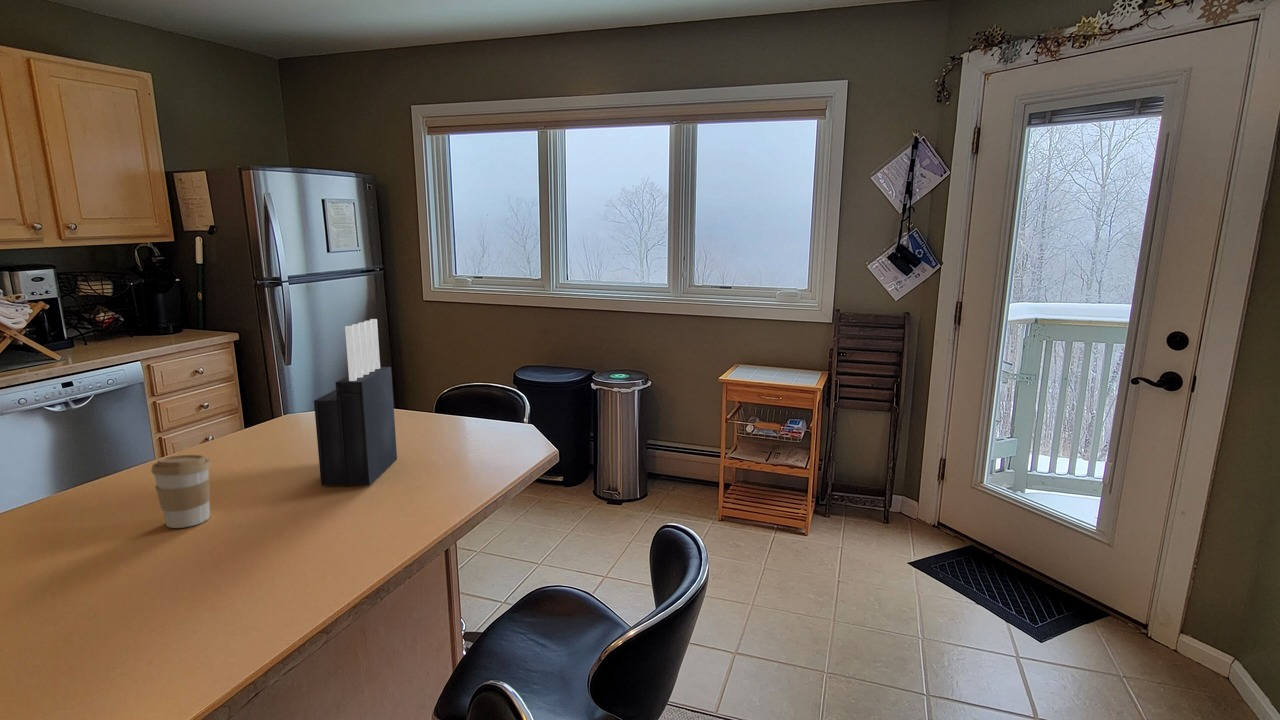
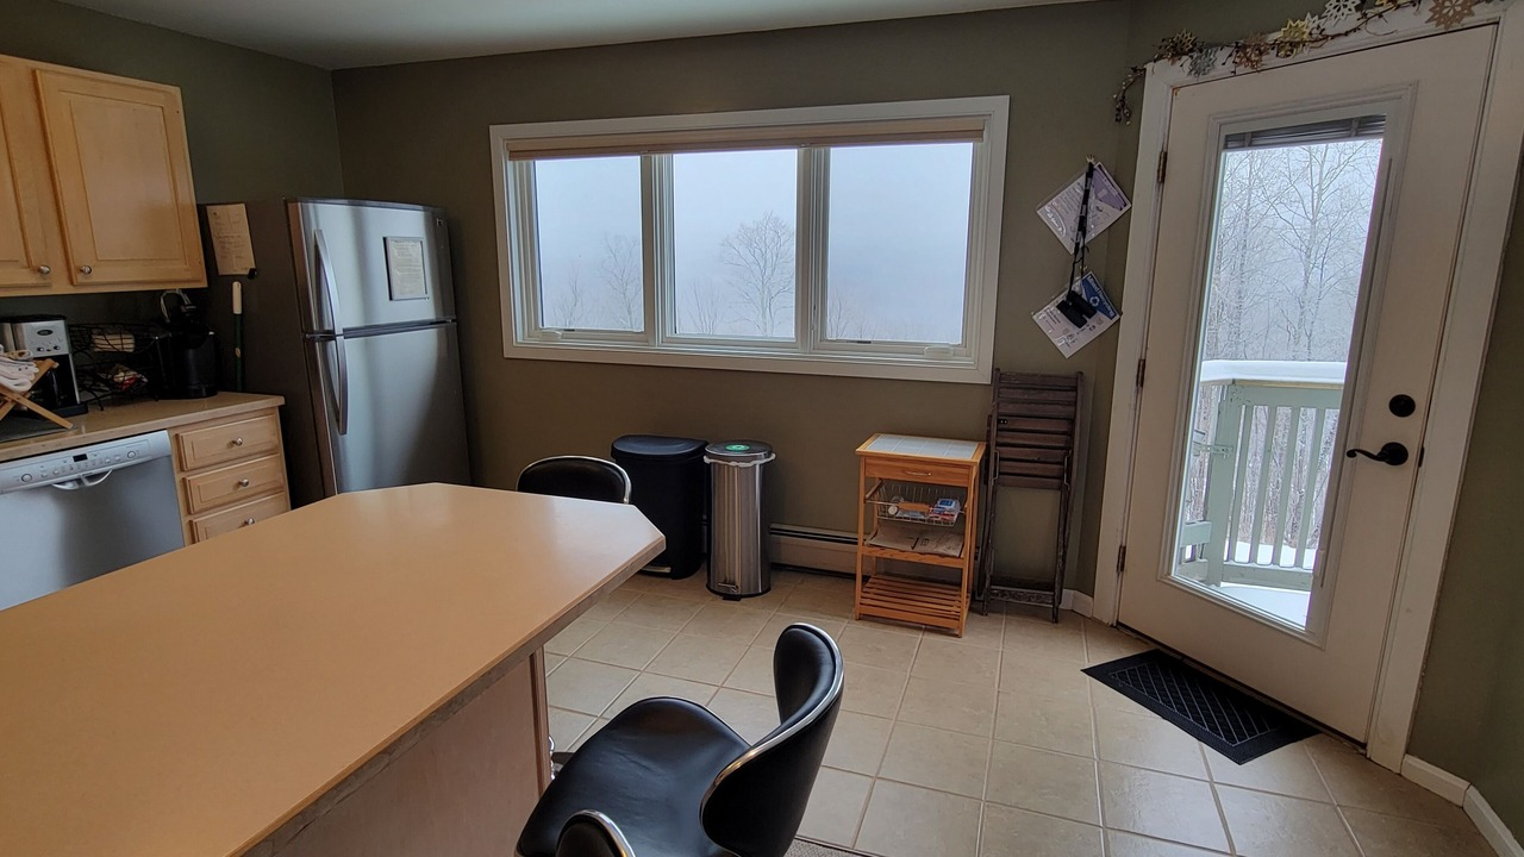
- knife block [313,318,398,487]
- coffee cup [150,454,212,529]
